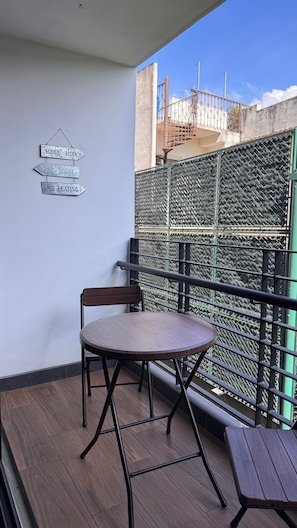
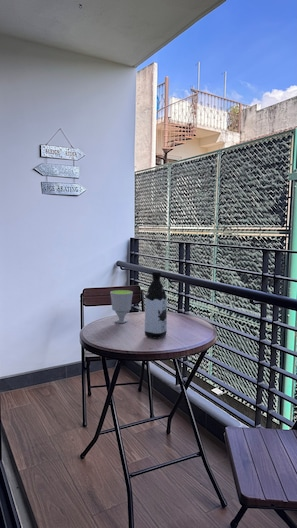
+ cup [109,289,134,324]
+ water bottle [144,271,168,340]
